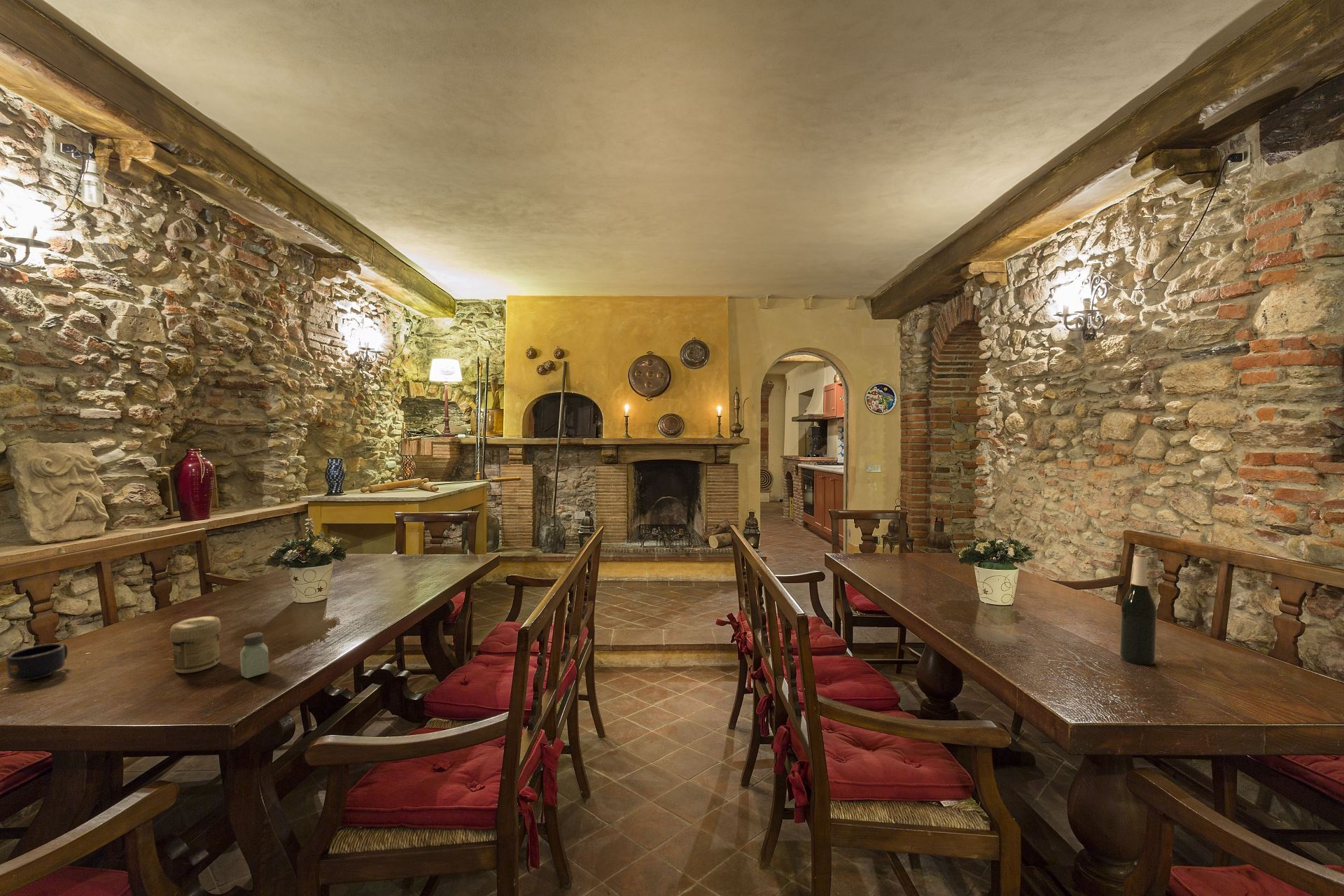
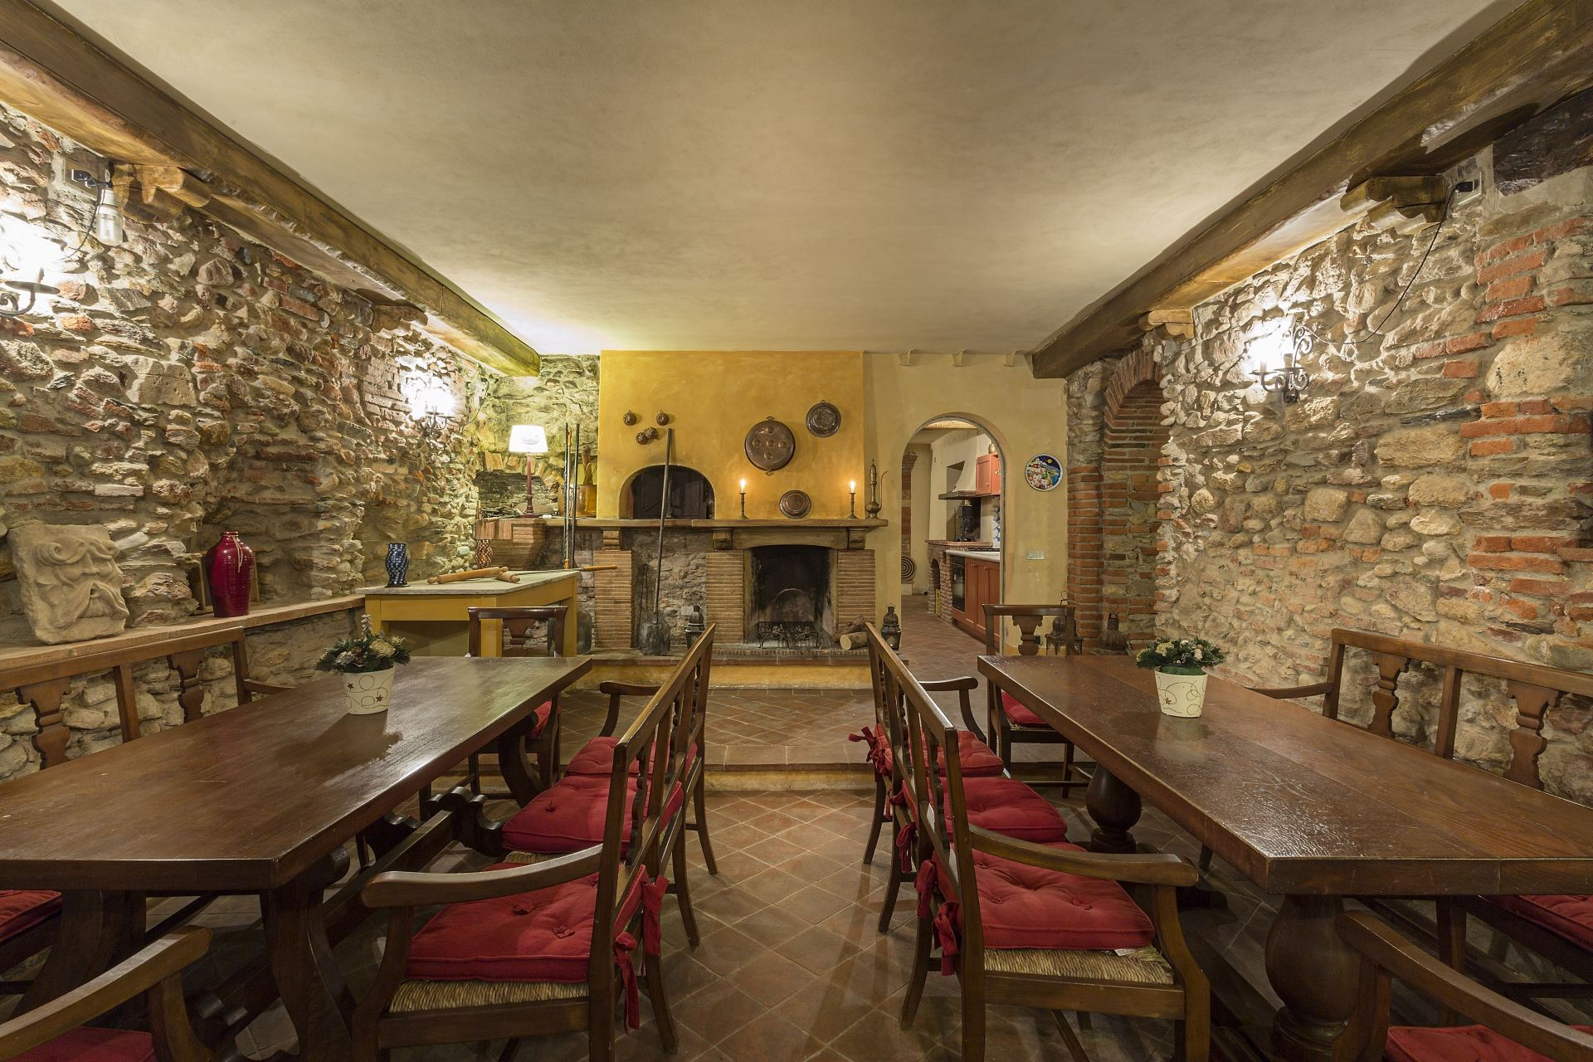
- wine bottle [1119,553,1158,666]
- jar [169,615,221,674]
- mug [6,643,69,681]
- saltshaker [239,631,269,679]
